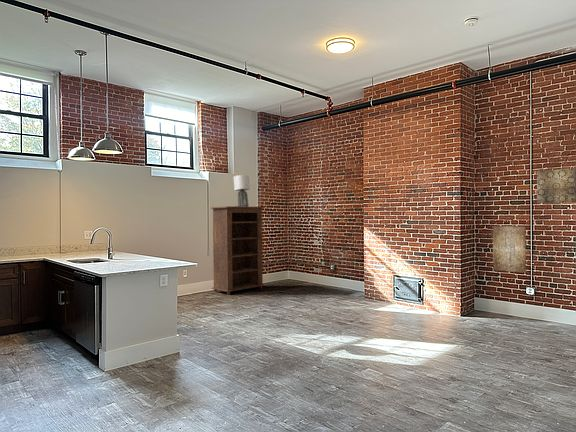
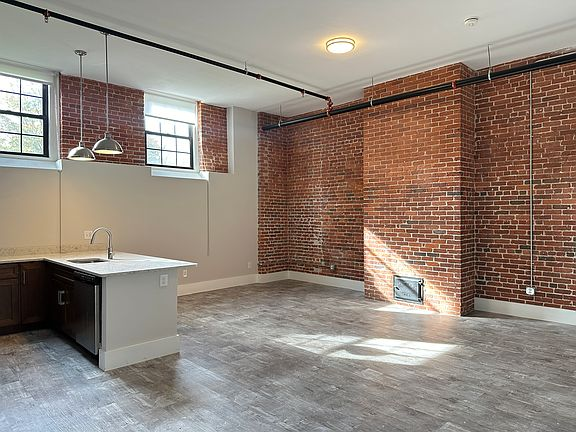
- lamp [233,174,251,207]
- wall art [492,225,527,274]
- bookshelf [210,205,266,296]
- wall art [536,167,576,204]
